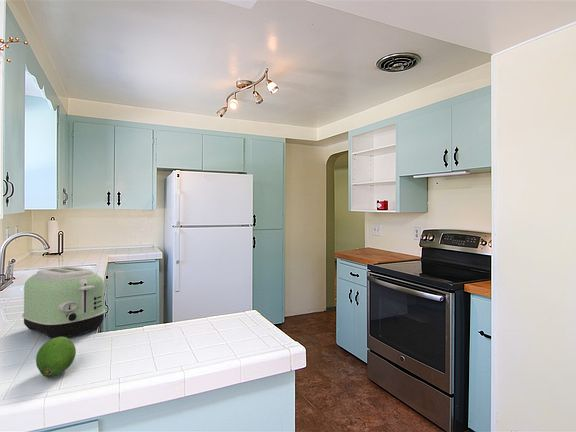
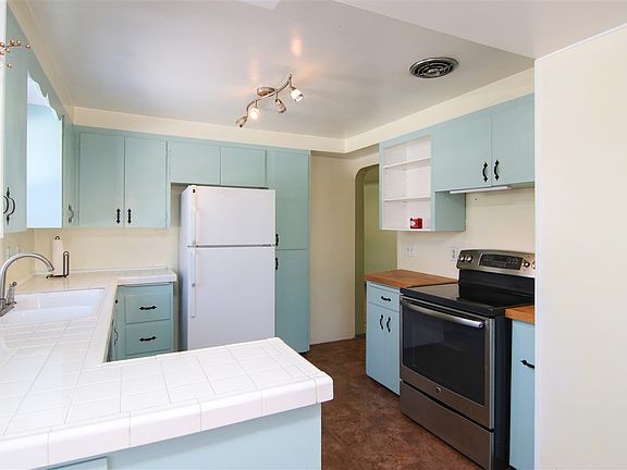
- toaster [21,266,106,339]
- fruit [35,337,77,379]
